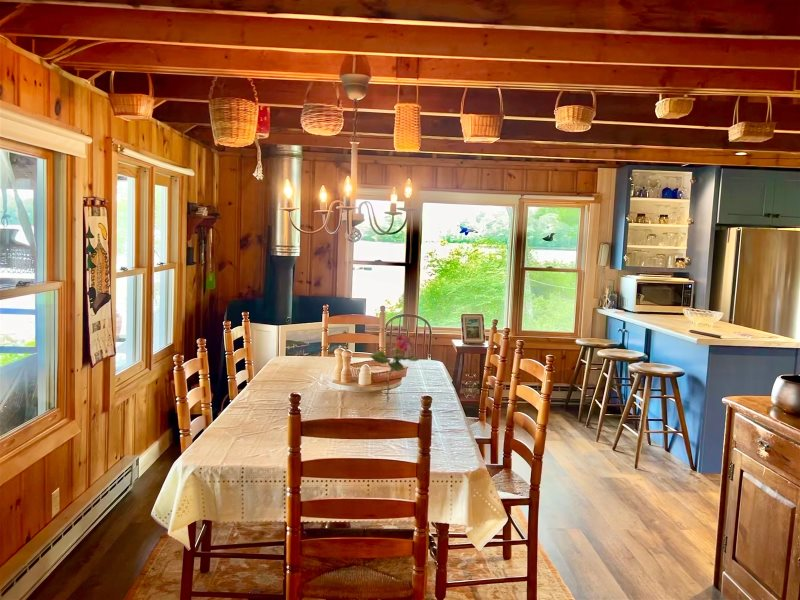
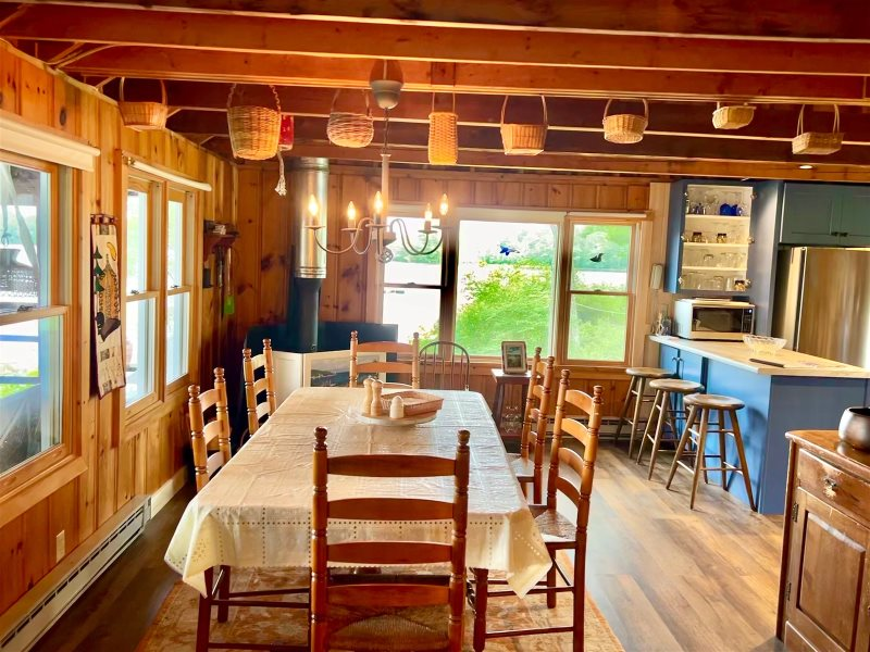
- flower [368,333,420,403]
